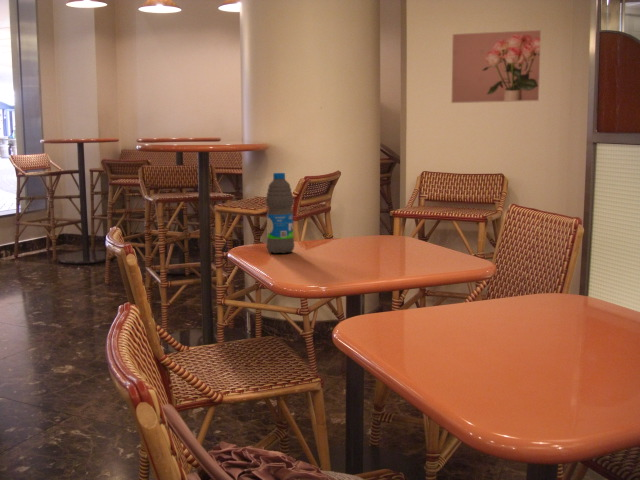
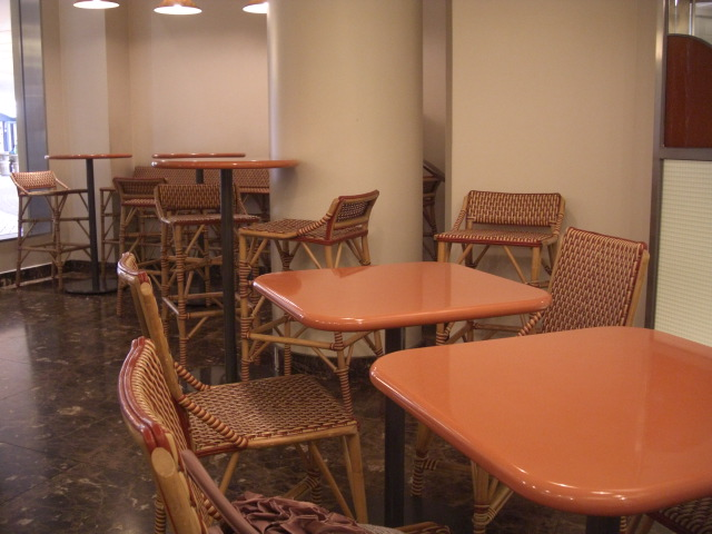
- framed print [450,29,542,104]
- water bottle [265,172,295,254]
